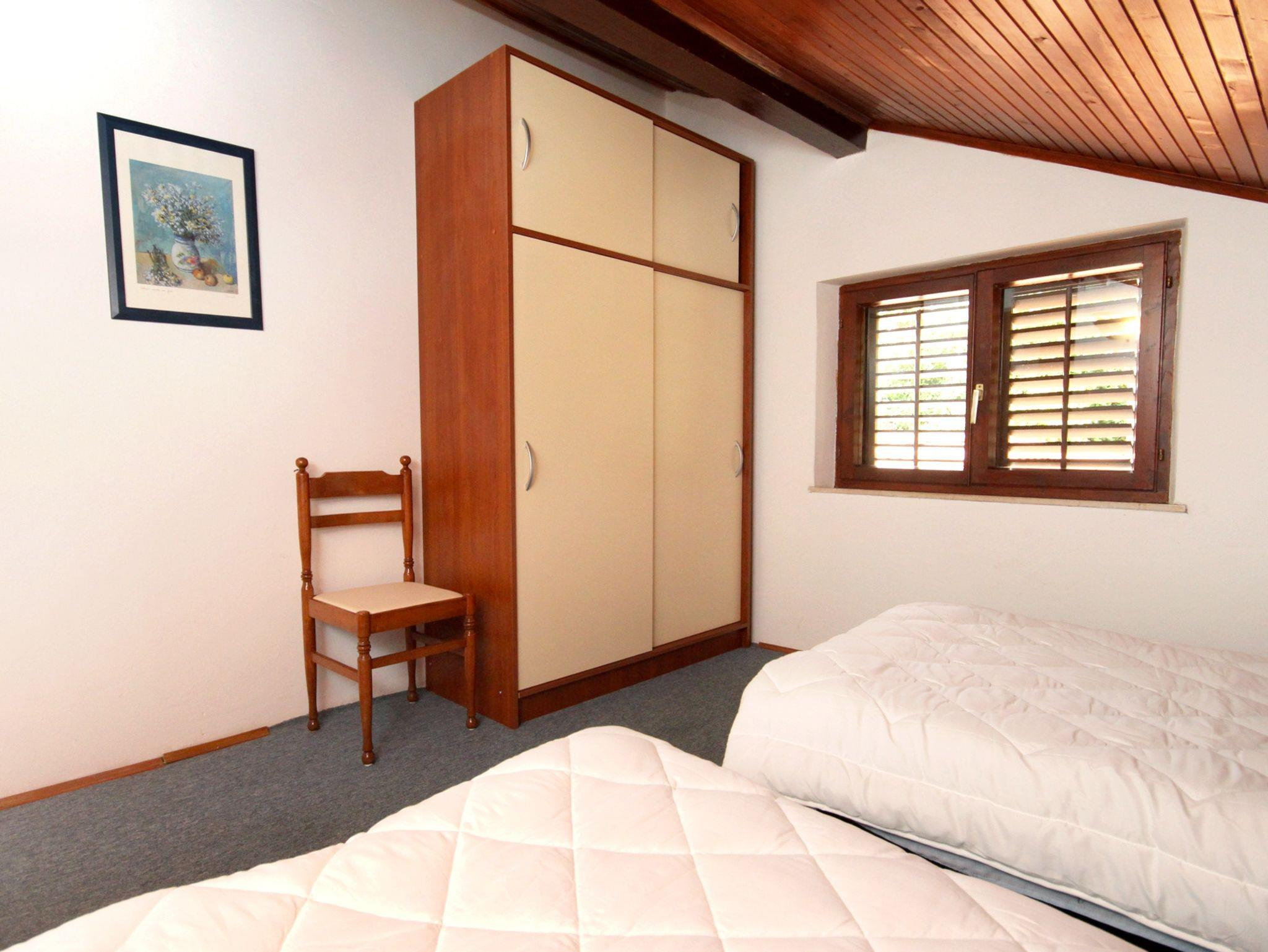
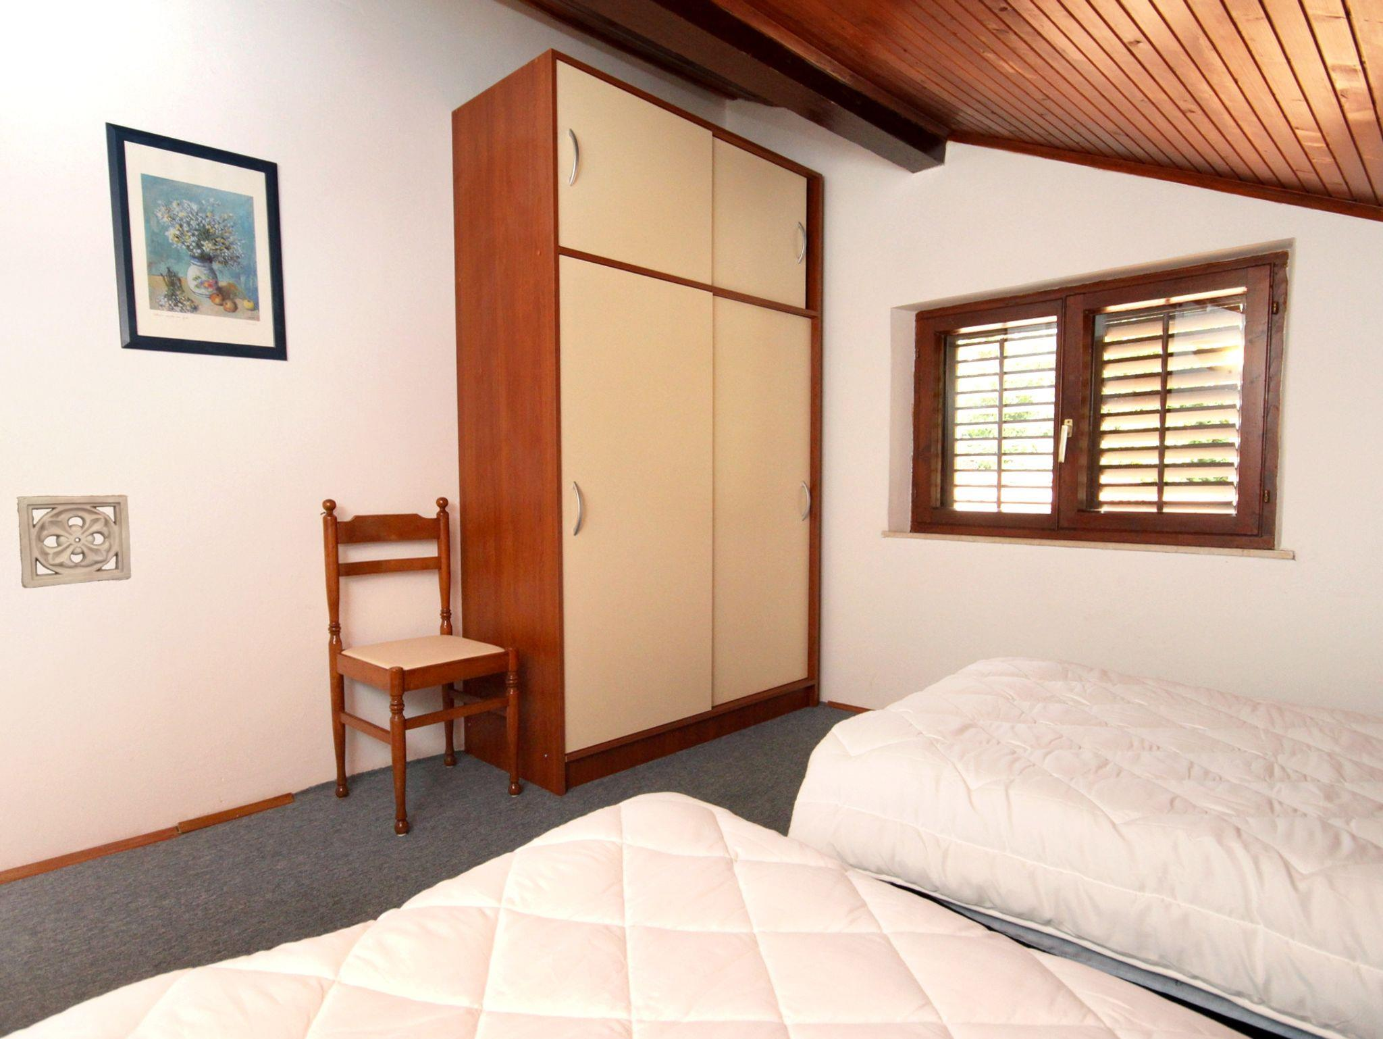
+ wall ornament [16,493,132,589]
